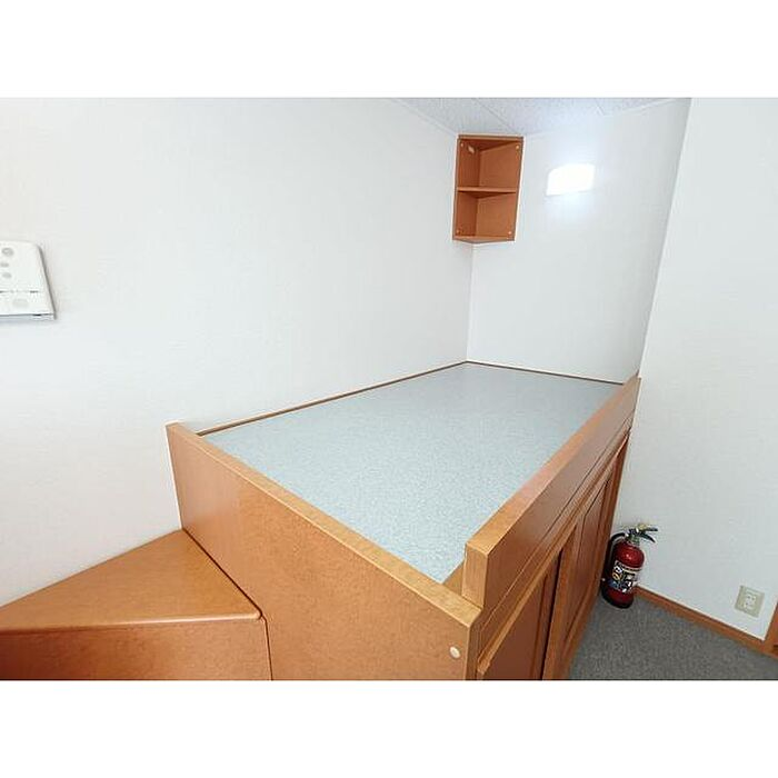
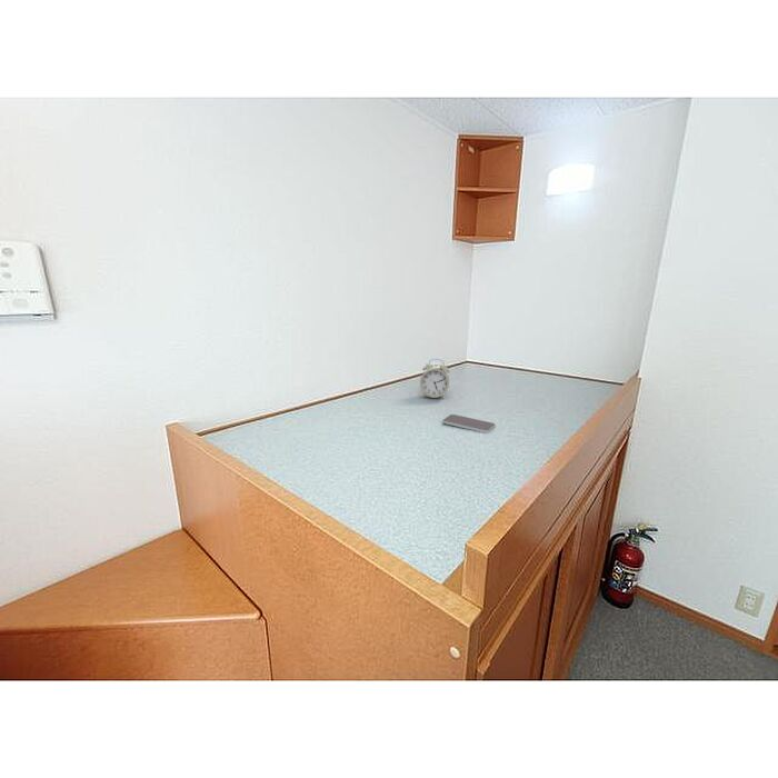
+ smartphone [441,413,496,435]
+ alarm clock [419,358,451,400]
